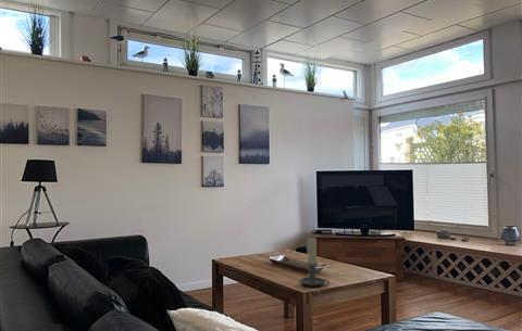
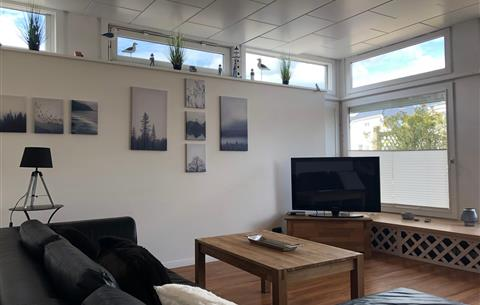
- candle holder [299,237,330,288]
